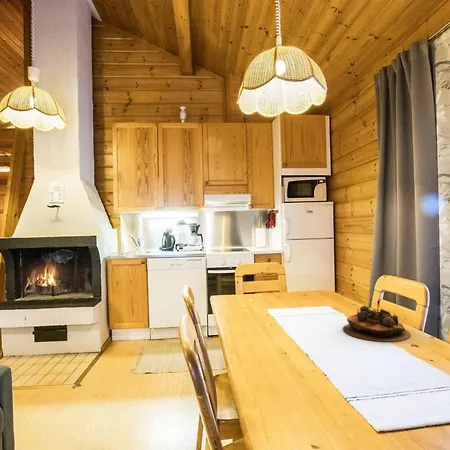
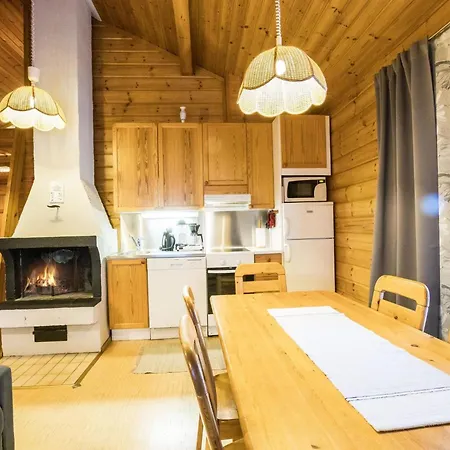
- succulent plant [342,304,411,342]
